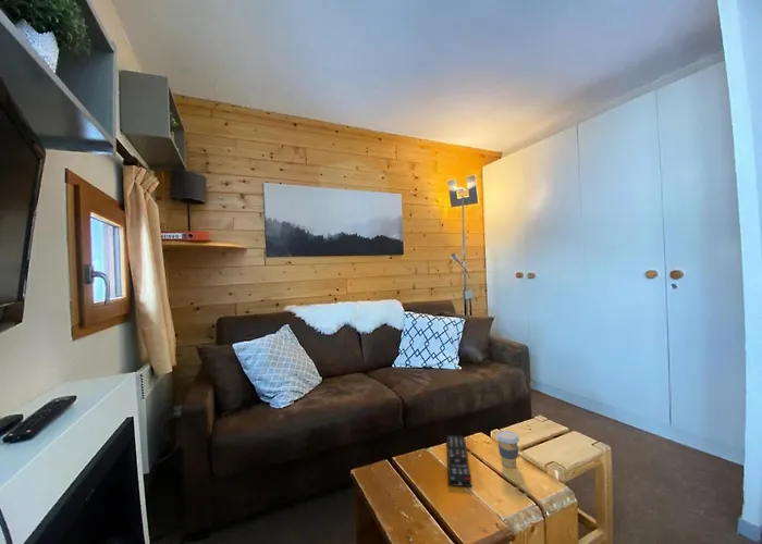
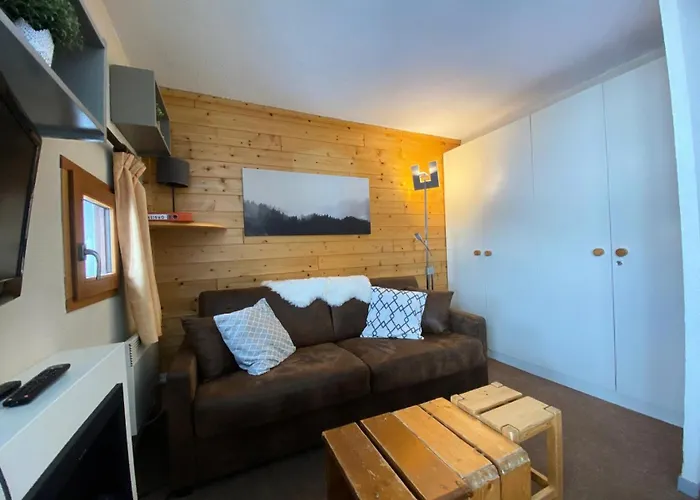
- coffee cup [495,430,520,469]
- remote control [445,434,472,487]
